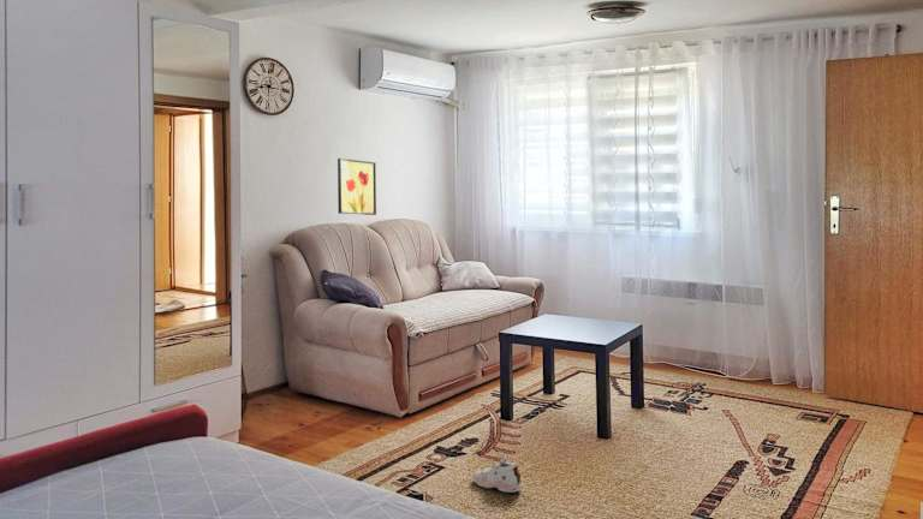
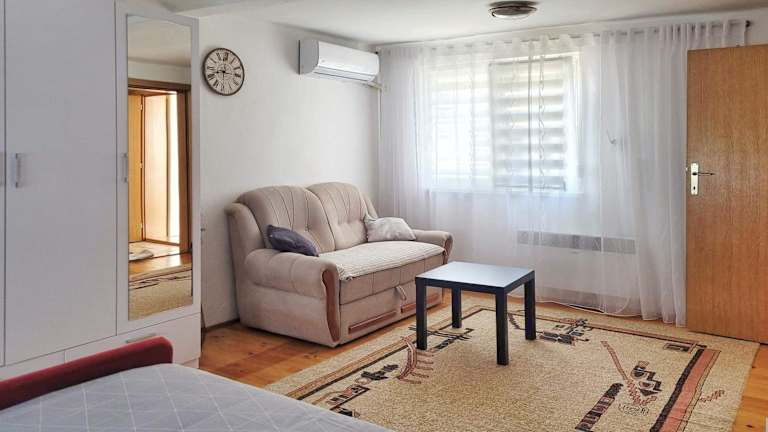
- shoe [471,457,523,494]
- wall art [337,157,377,216]
